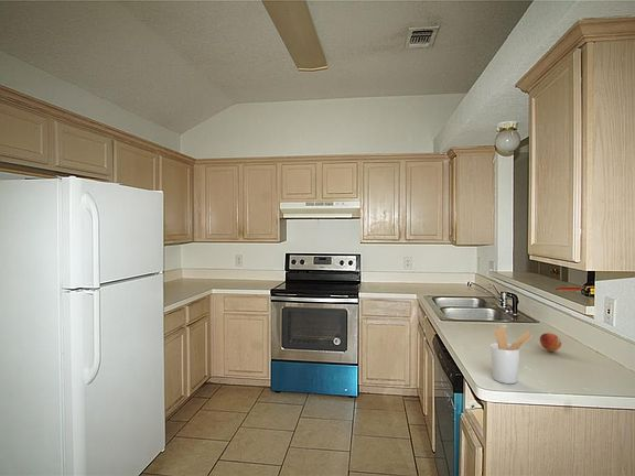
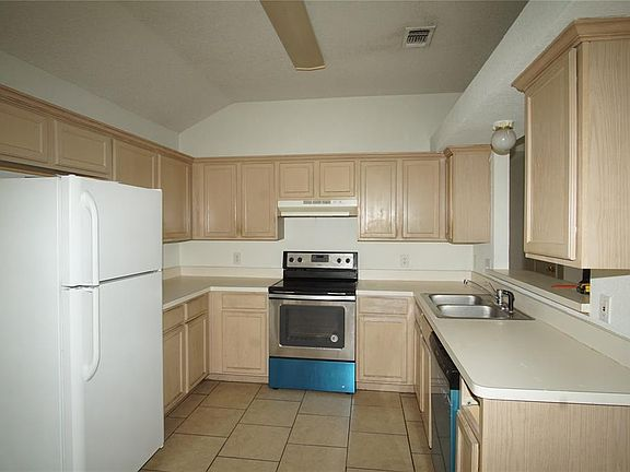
- fruit [539,332,562,353]
- utensil holder [489,326,534,385]
